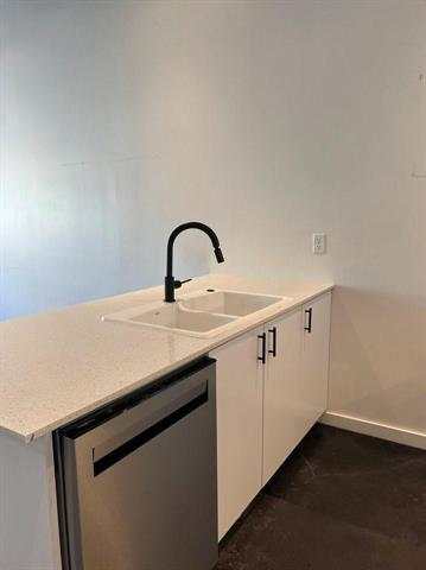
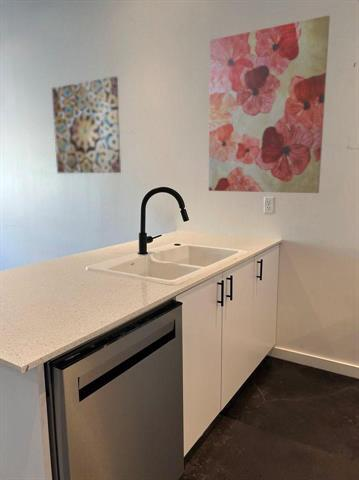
+ wall art [51,76,122,174]
+ wall art [208,14,331,194]
